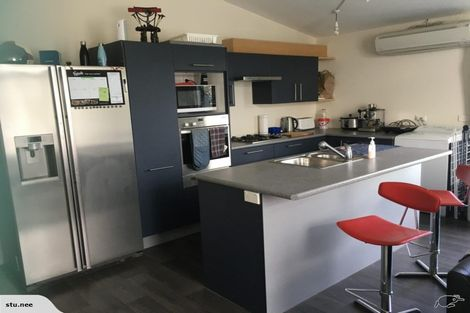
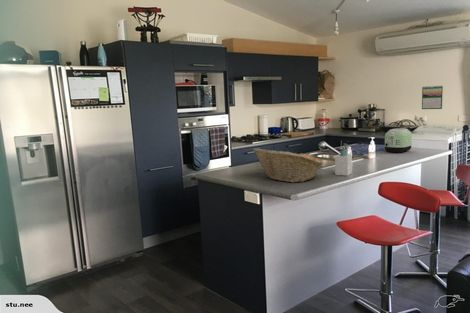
+ toaster [383,127,413,154]
+ fruit basket [252,147,324,183]
+ calendar [421,84,444,110]
+ soap bottle [334,145,353,177]
